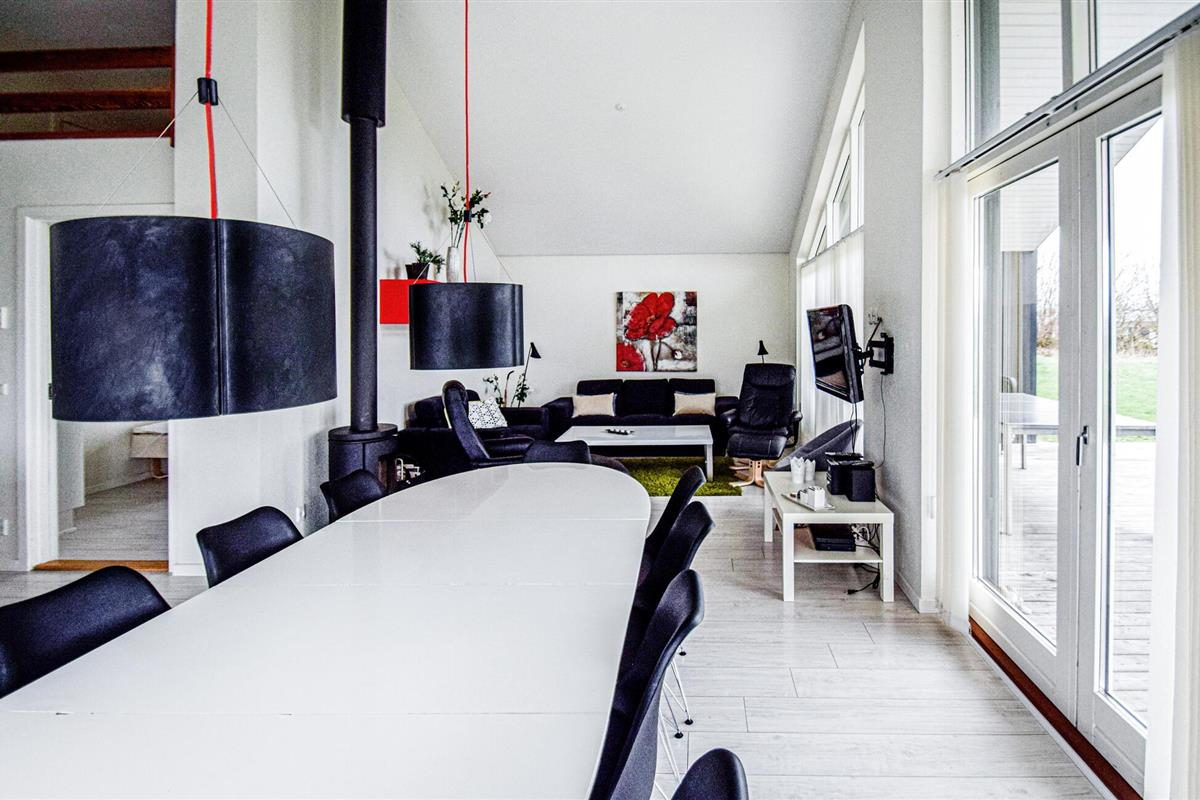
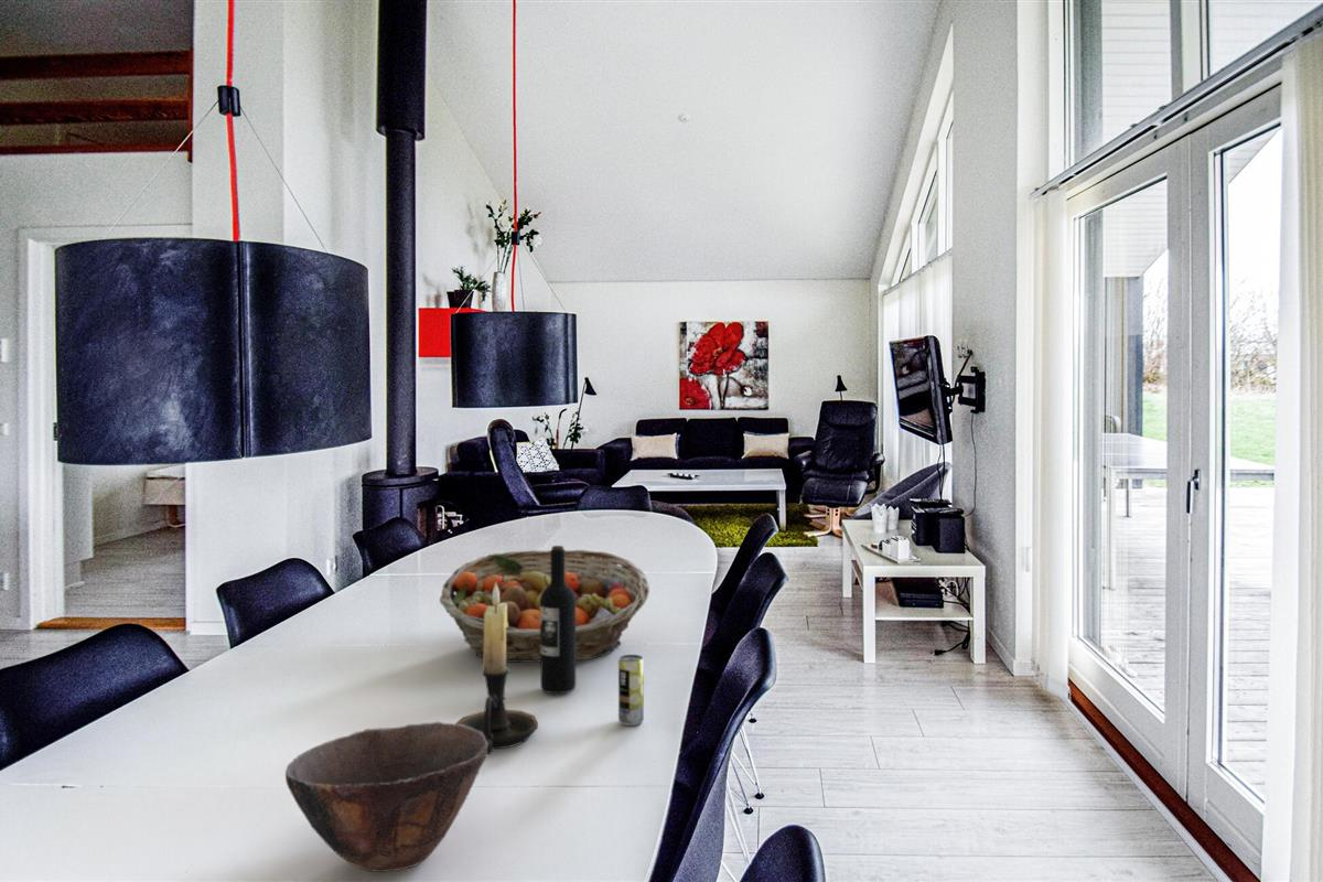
+ fruit basket [439,549,650,664]
+ candle holder [454,582,539,755]
+ bowl [284,721,488,873]
+ beverage can [617,654,645,727]
+ wine bottle [539,545,577,695]
